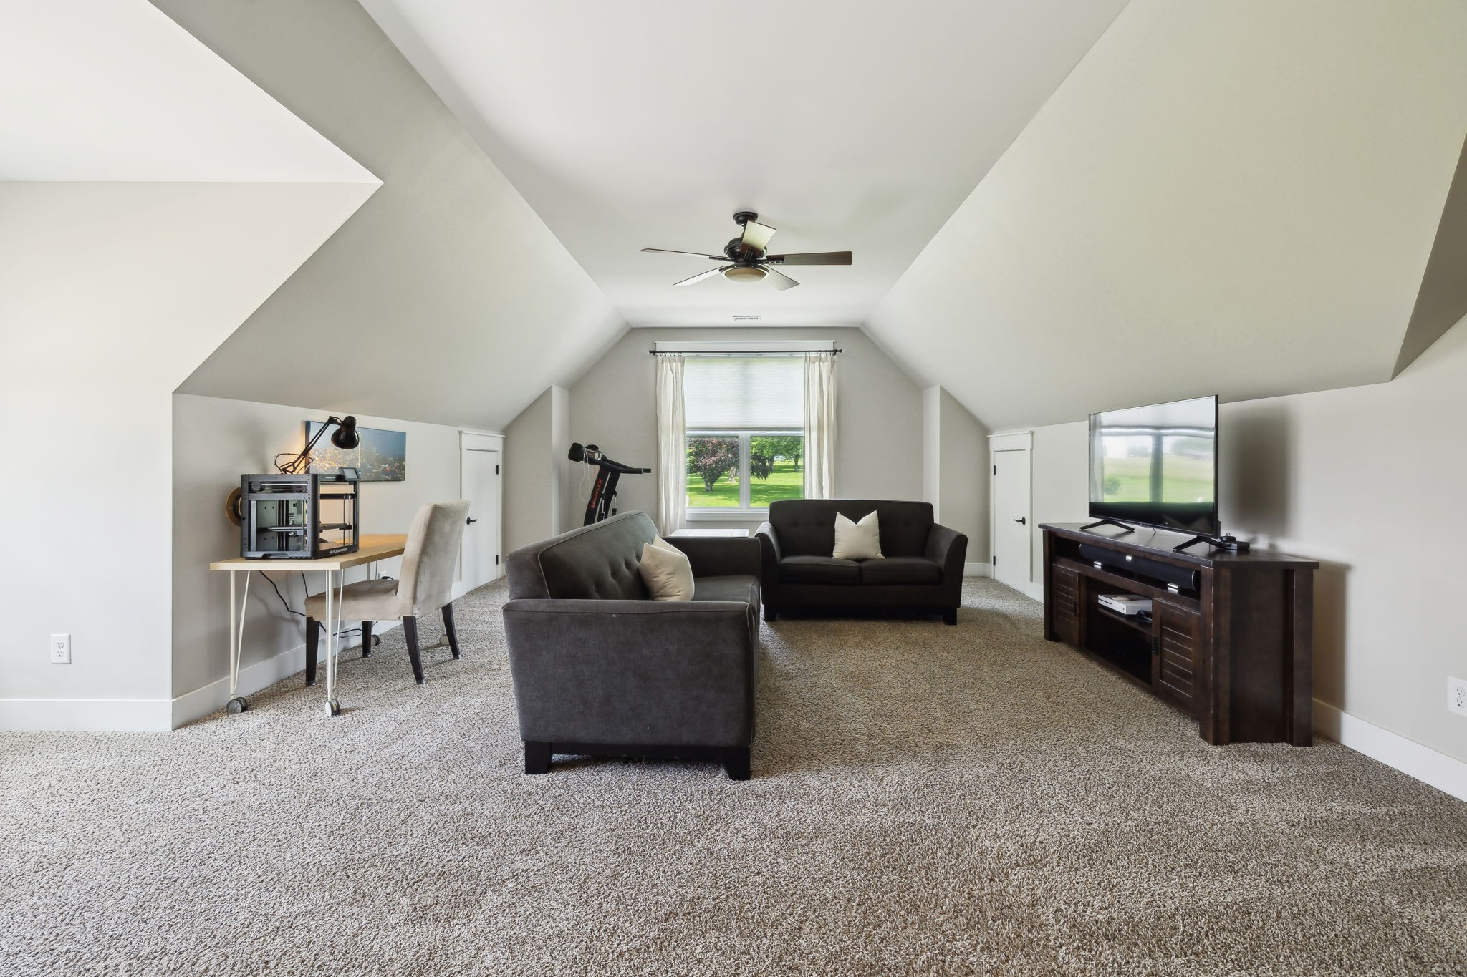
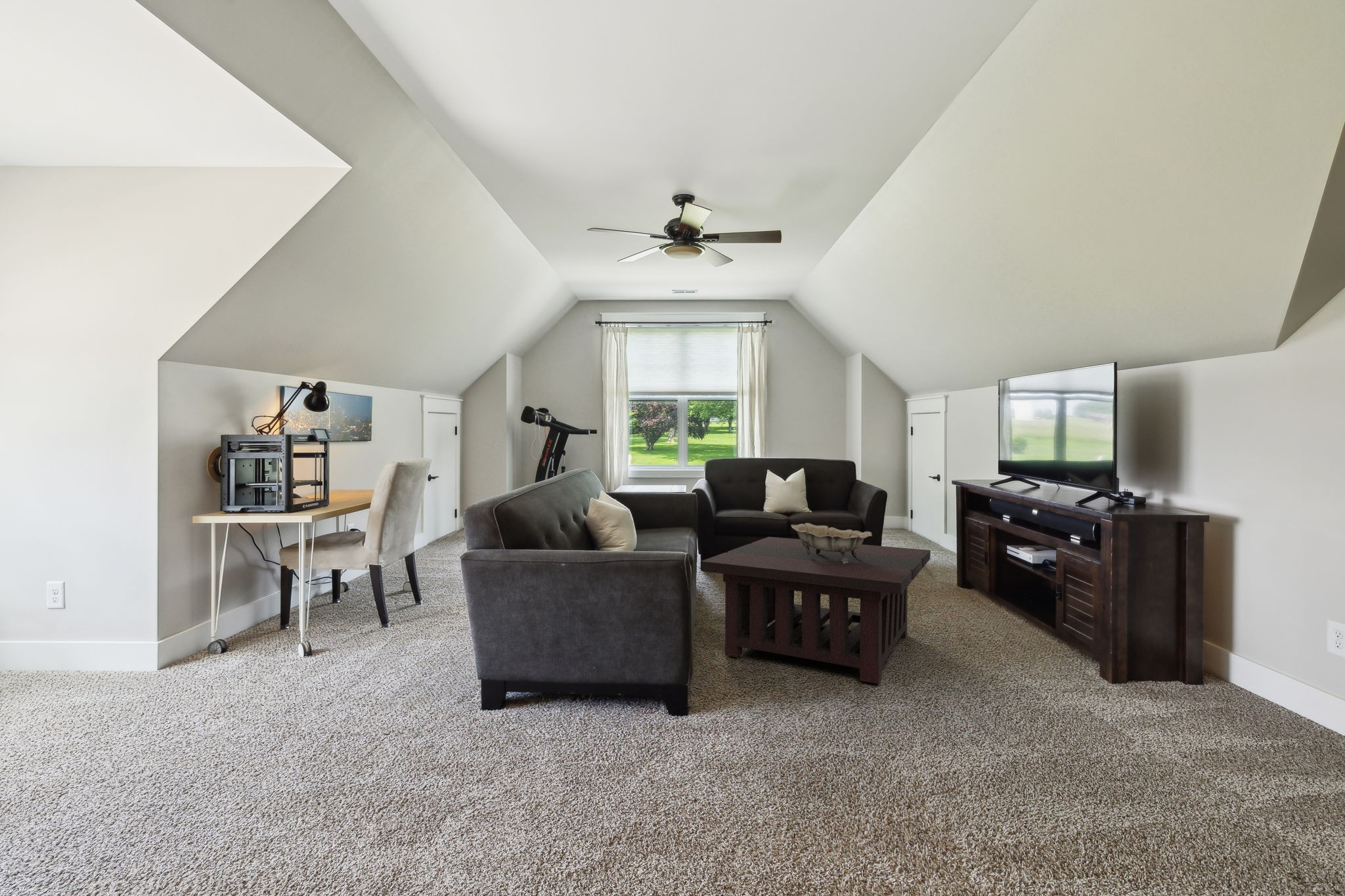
+ decorative bowl [790,523,873,564]
+ coffee table [700,536,931,685]
